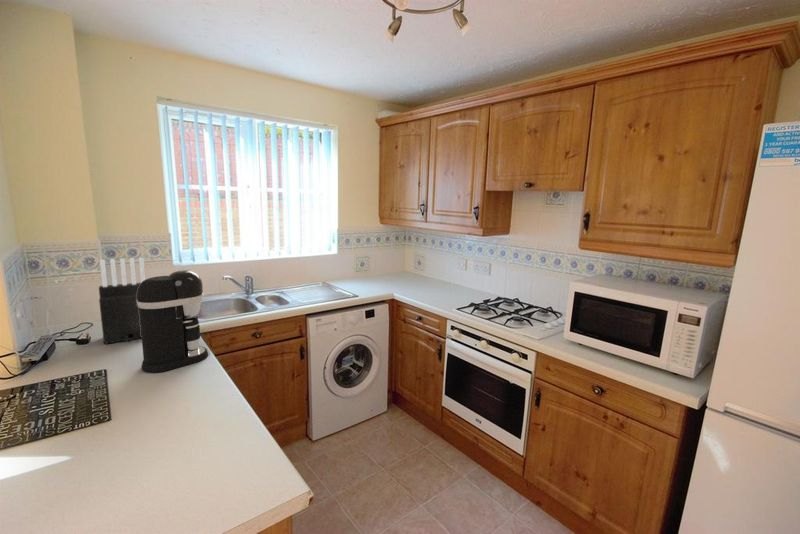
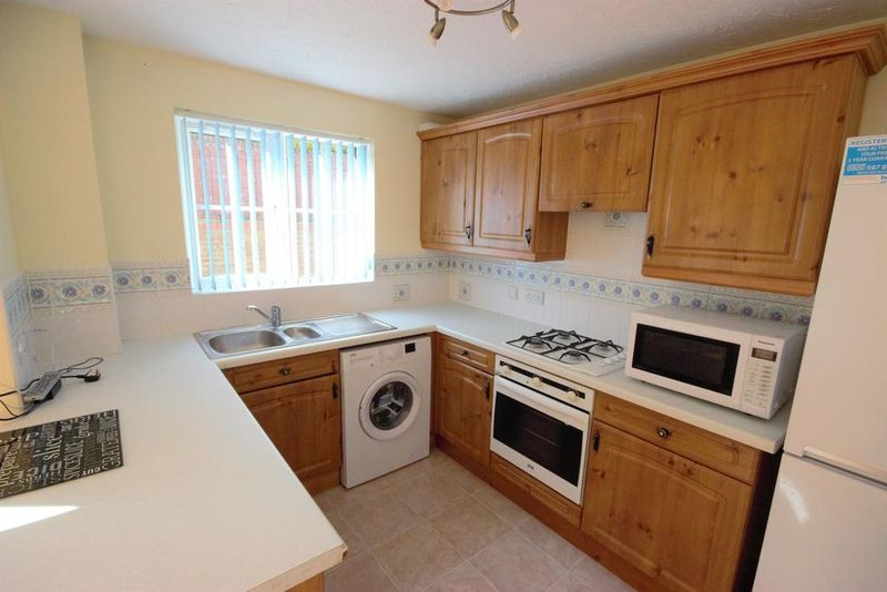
- knife block [98,257,146,345]
- coffee maker [137,269,209,373]
